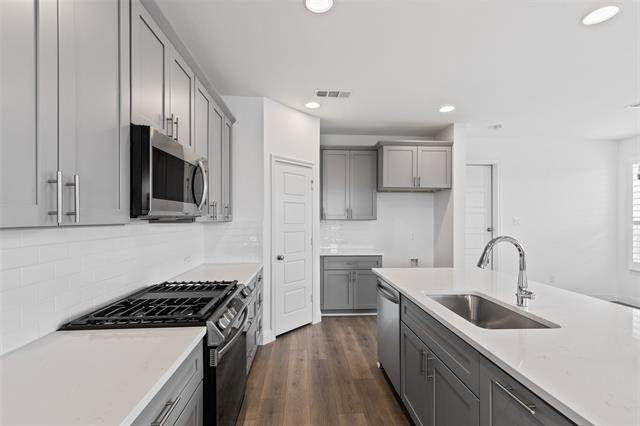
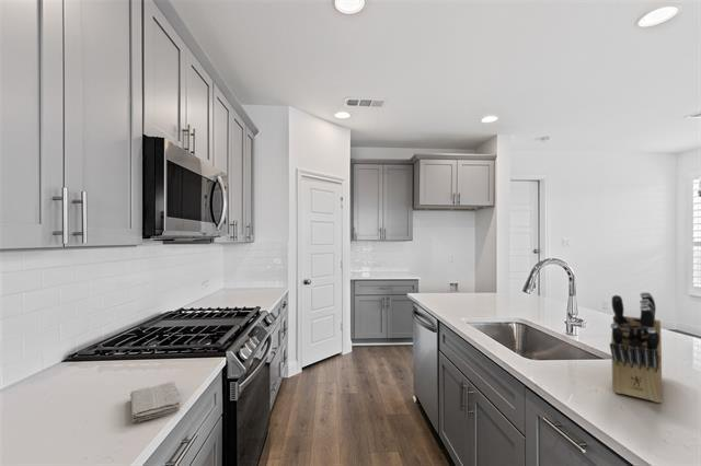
+ washcloth [129,381,182,424]
+ knife block [609,291,663,404]
